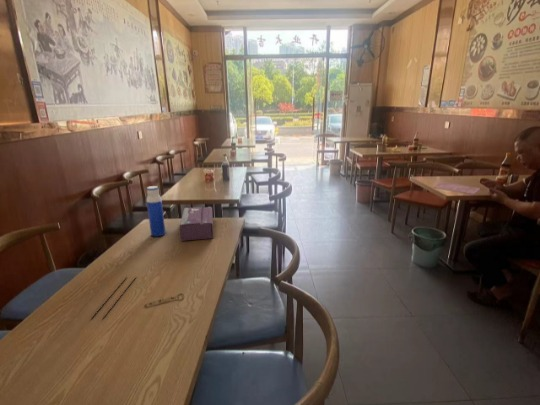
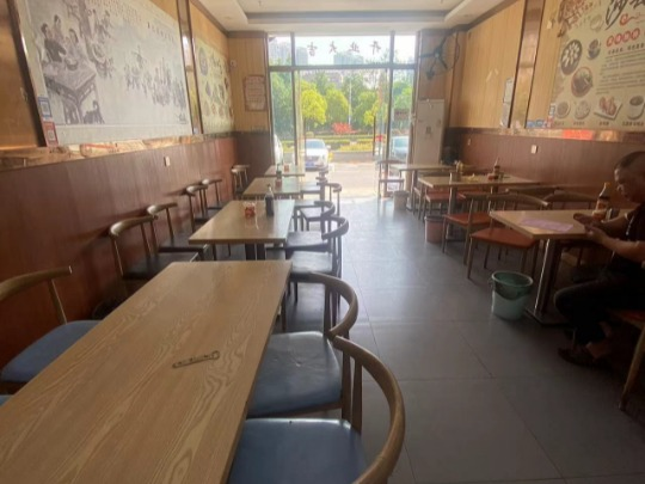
- chopsticks [90,276,137,320]
- tissue box [179,206,214,242]
- water bottle [146,185,166,238]
